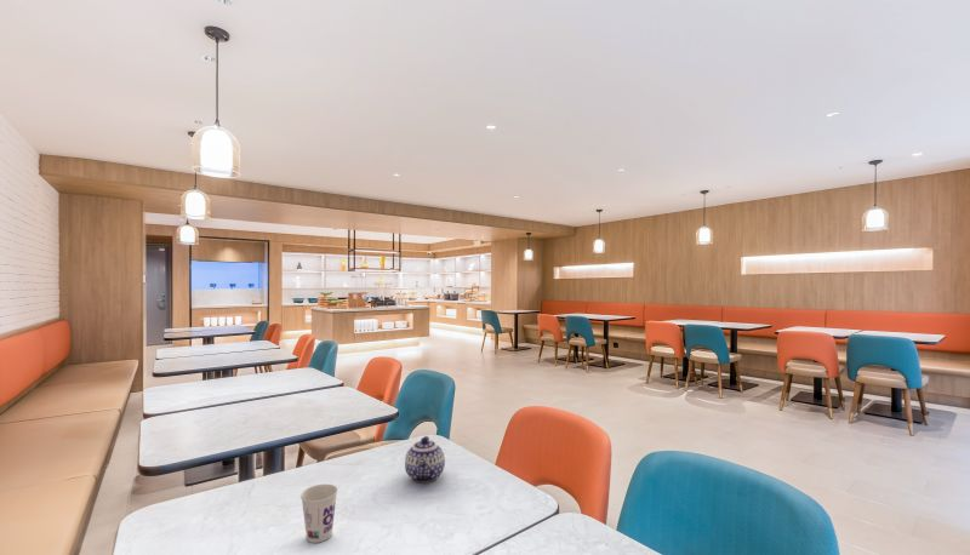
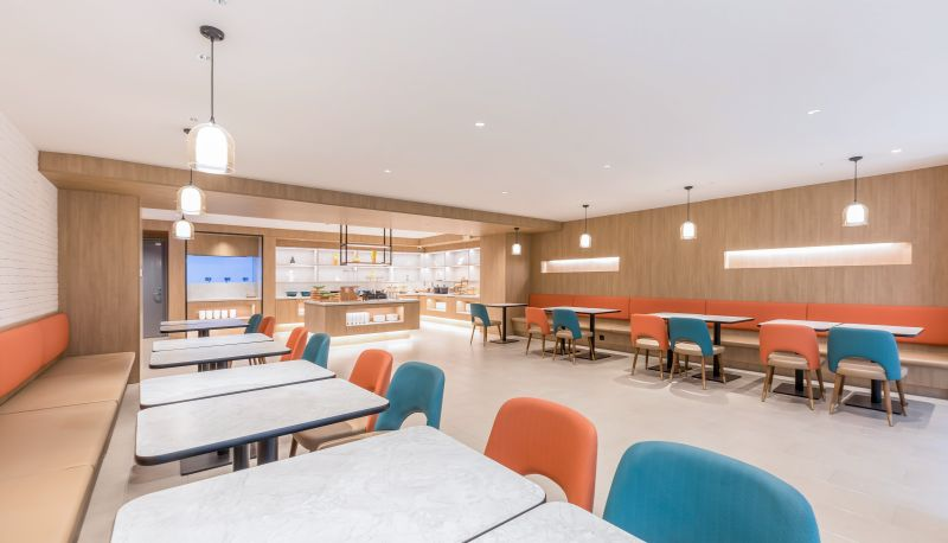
- cup [299,484,338,544]
- teapot [404,435,446,484]
